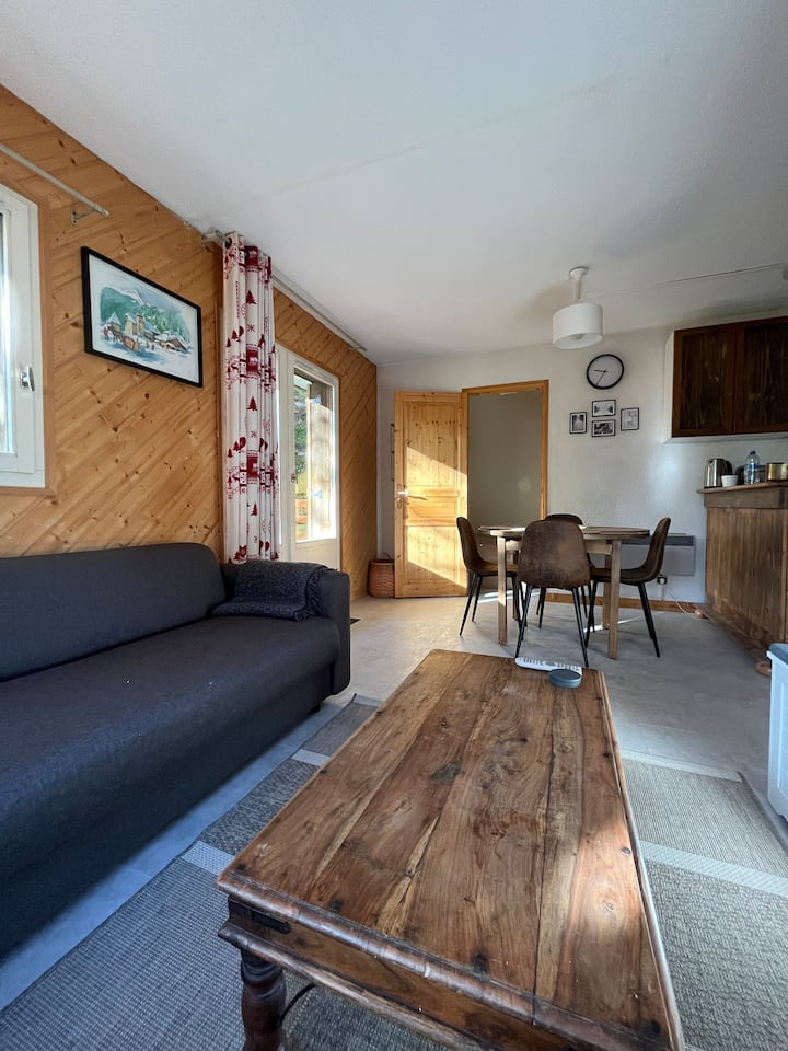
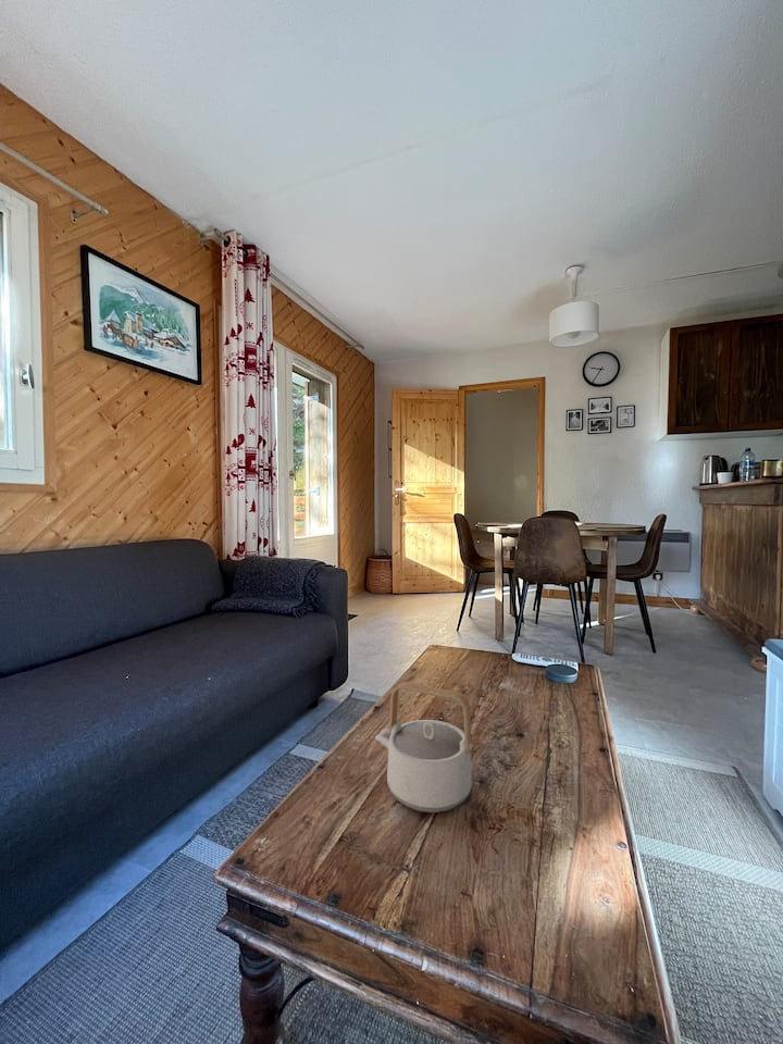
+ teapot [374,681,473,813]
